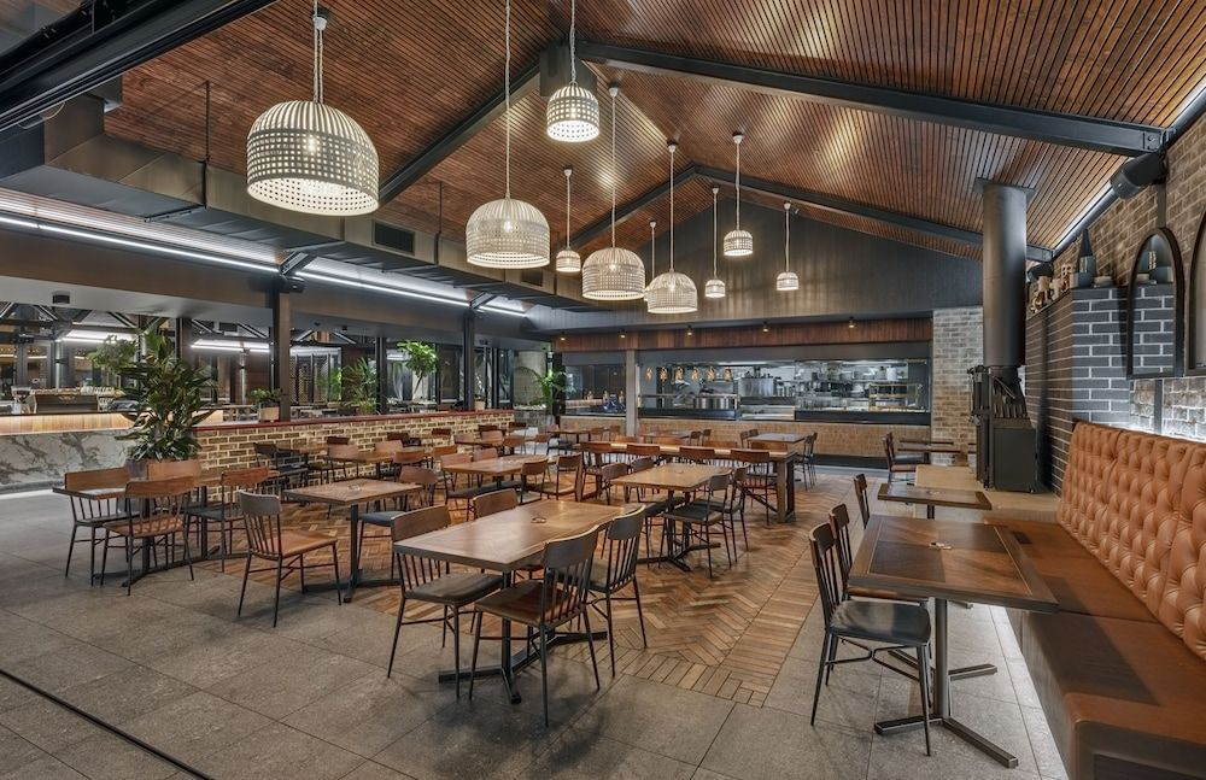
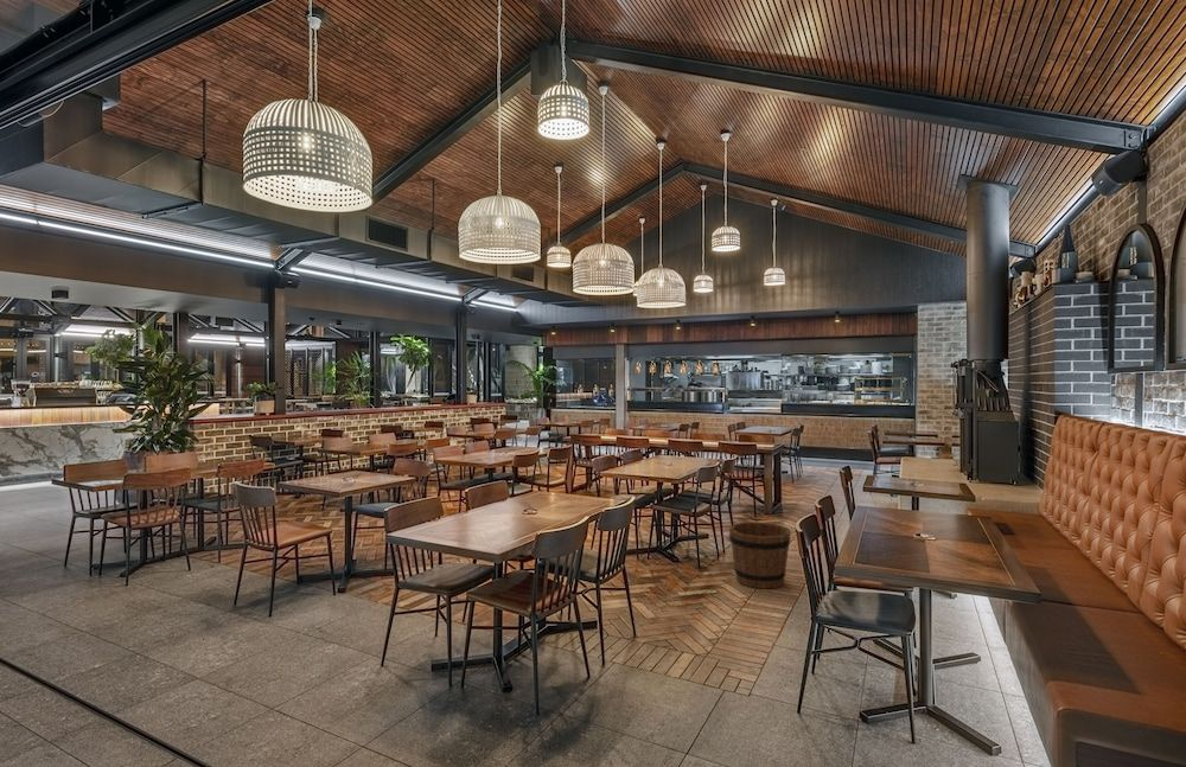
+ bucket [728,520,792,590]
